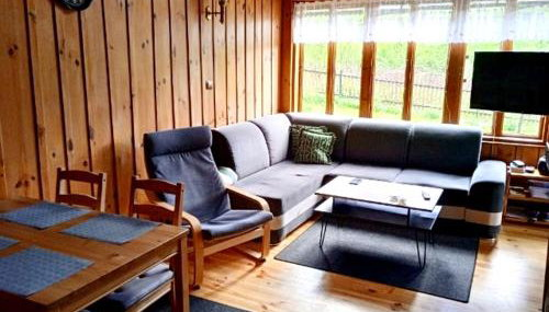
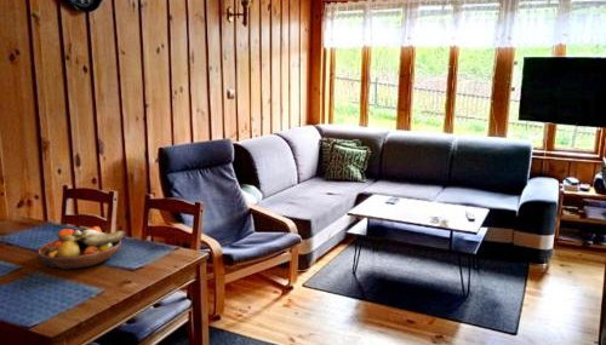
+ fruit bowl [36,225,126,270]
